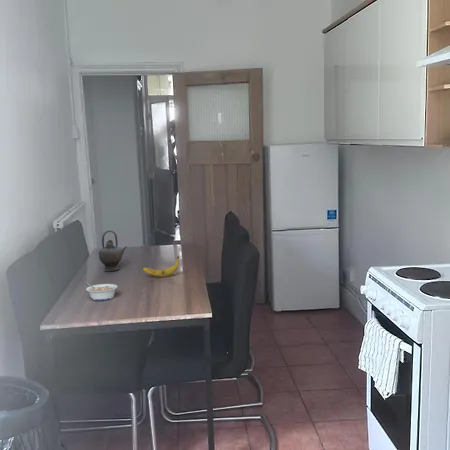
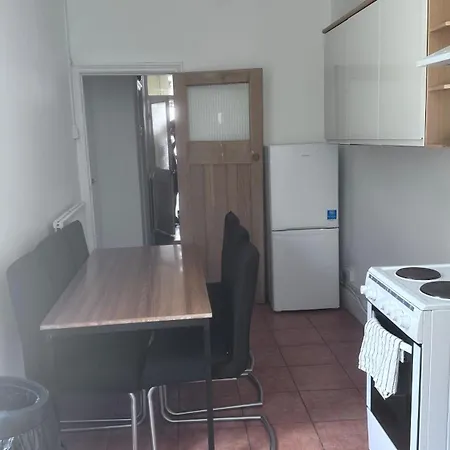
- legume [84,282,118,302]
- banana [141,255,180,278]
- teapot [98,229,128,272]
